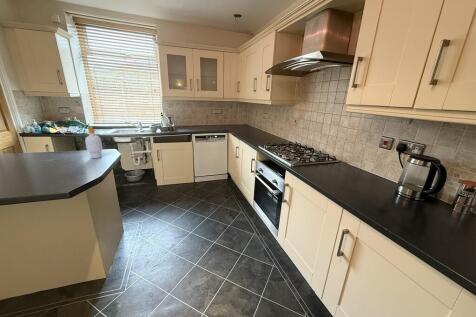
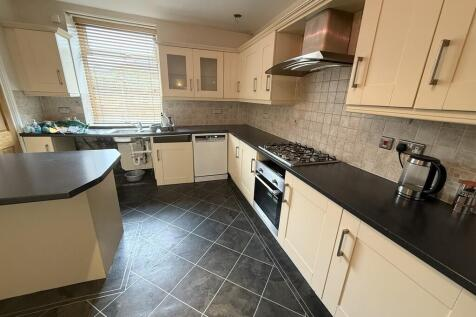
- soap bottle [84,126,104,159]
